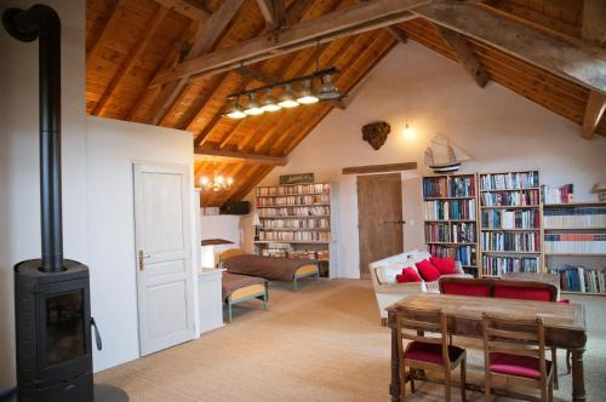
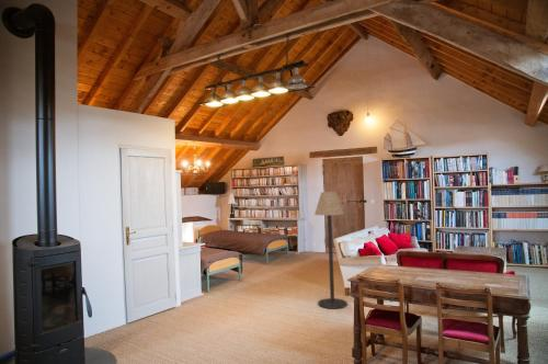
+ floor lamp [313,191,349,310]
